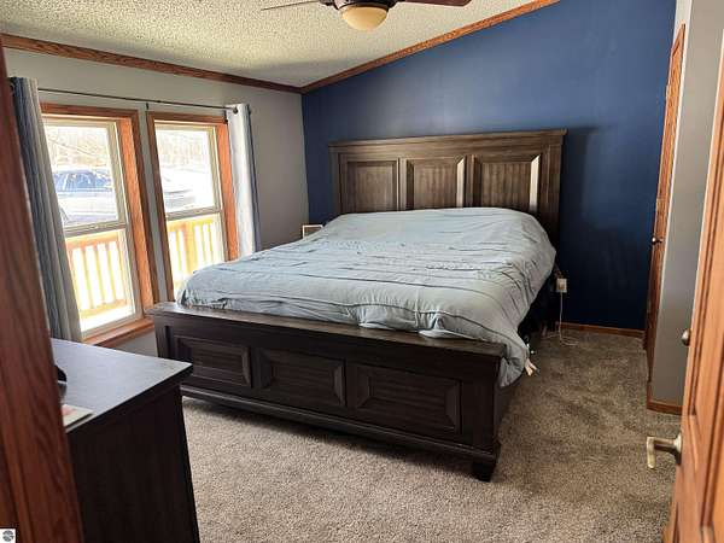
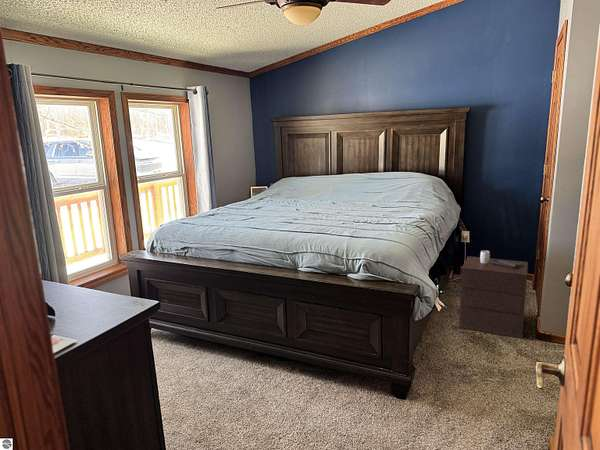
+ nightstand [458,250,529,339]
